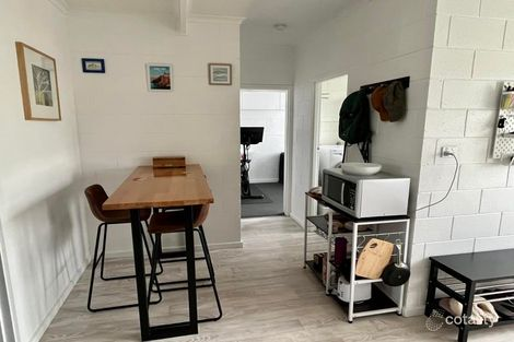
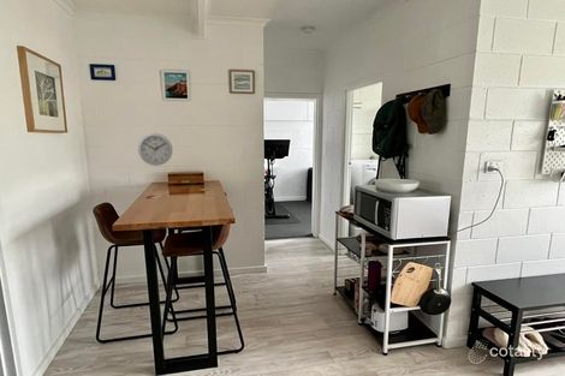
+ wall clock [137,132,173,167]
